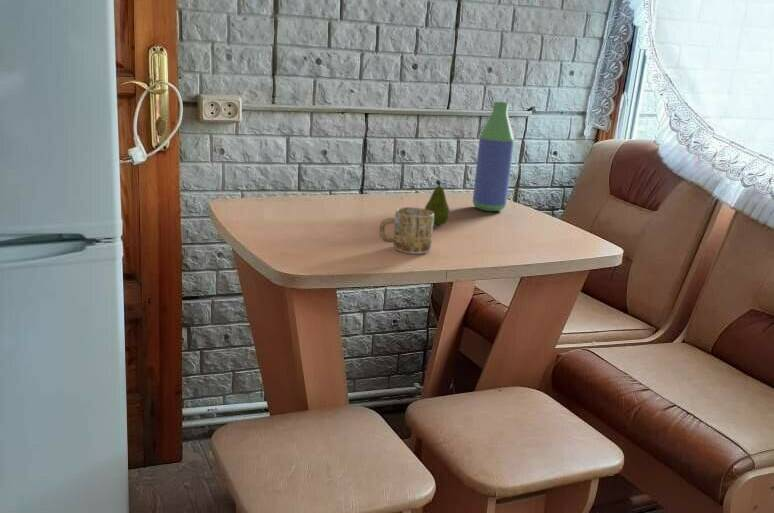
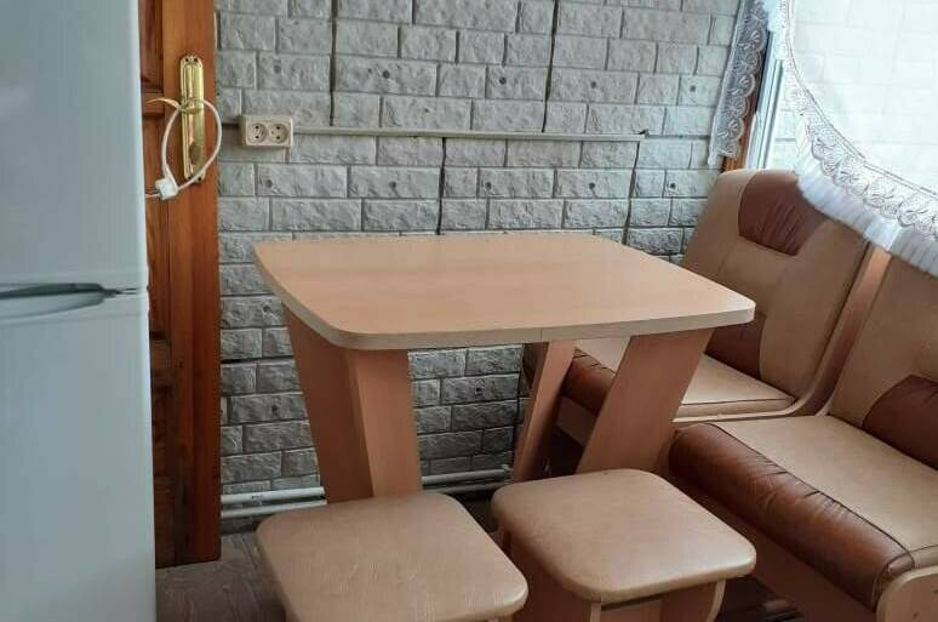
- bottle [472,101,515,212]
- fruit [424,178,451,227]
- mug [378,206,434,255]
